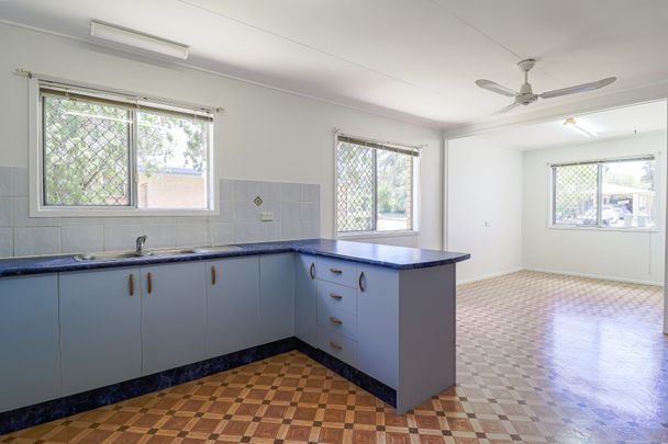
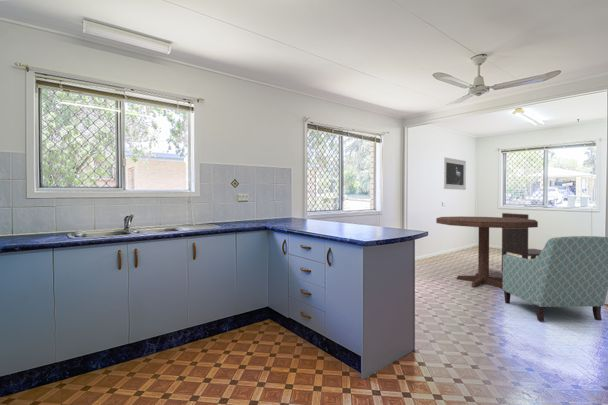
+ chair [501,212,543,273]
+ chair [502,235,608,322]
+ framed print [442,156,467,191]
+ dining table [435,215,539,289]
